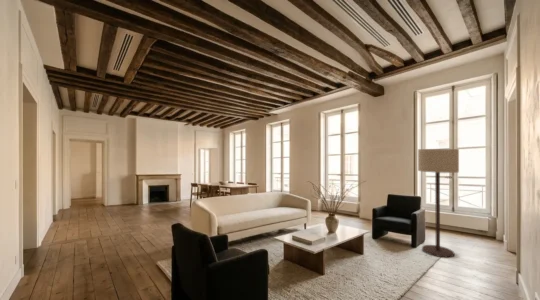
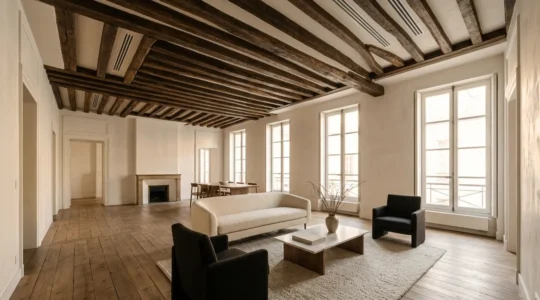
- floor lamp [417,148,460,258]
